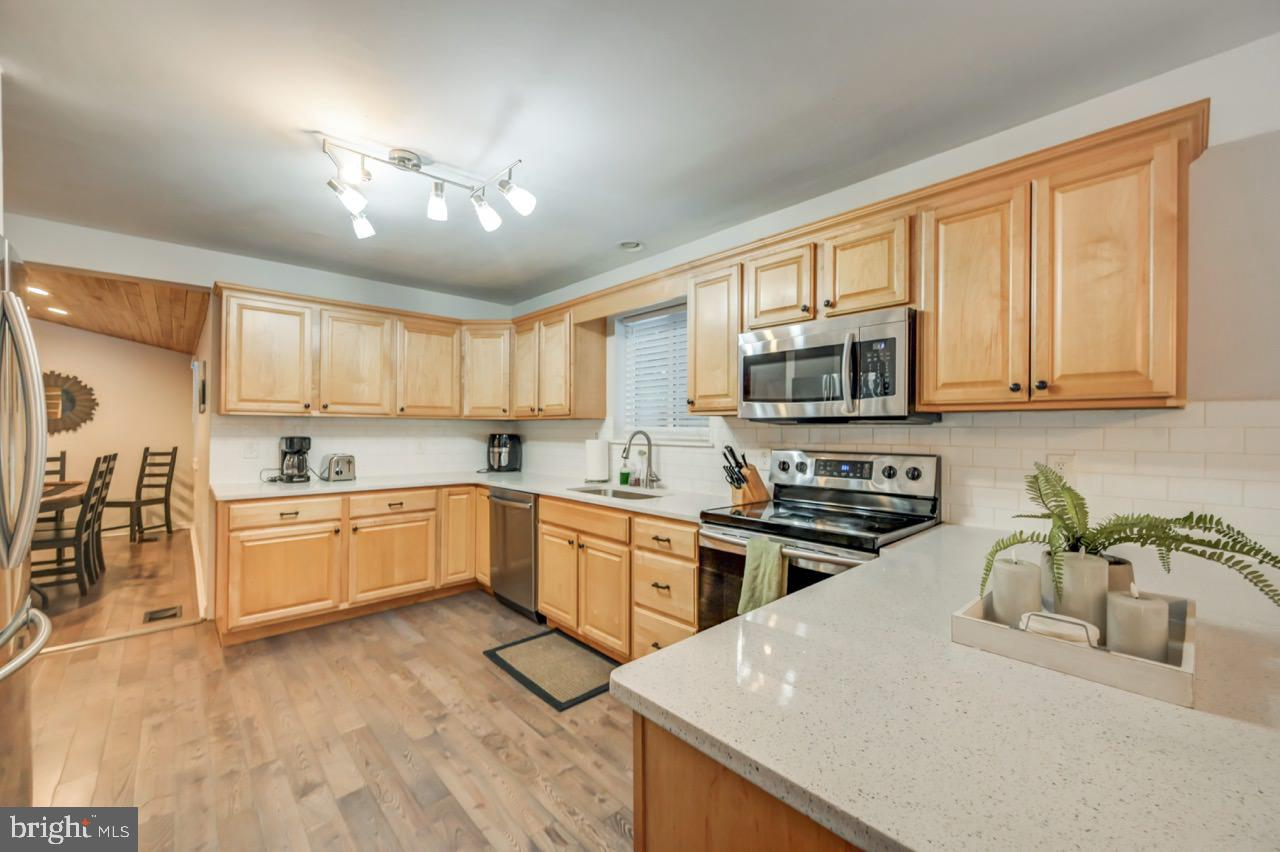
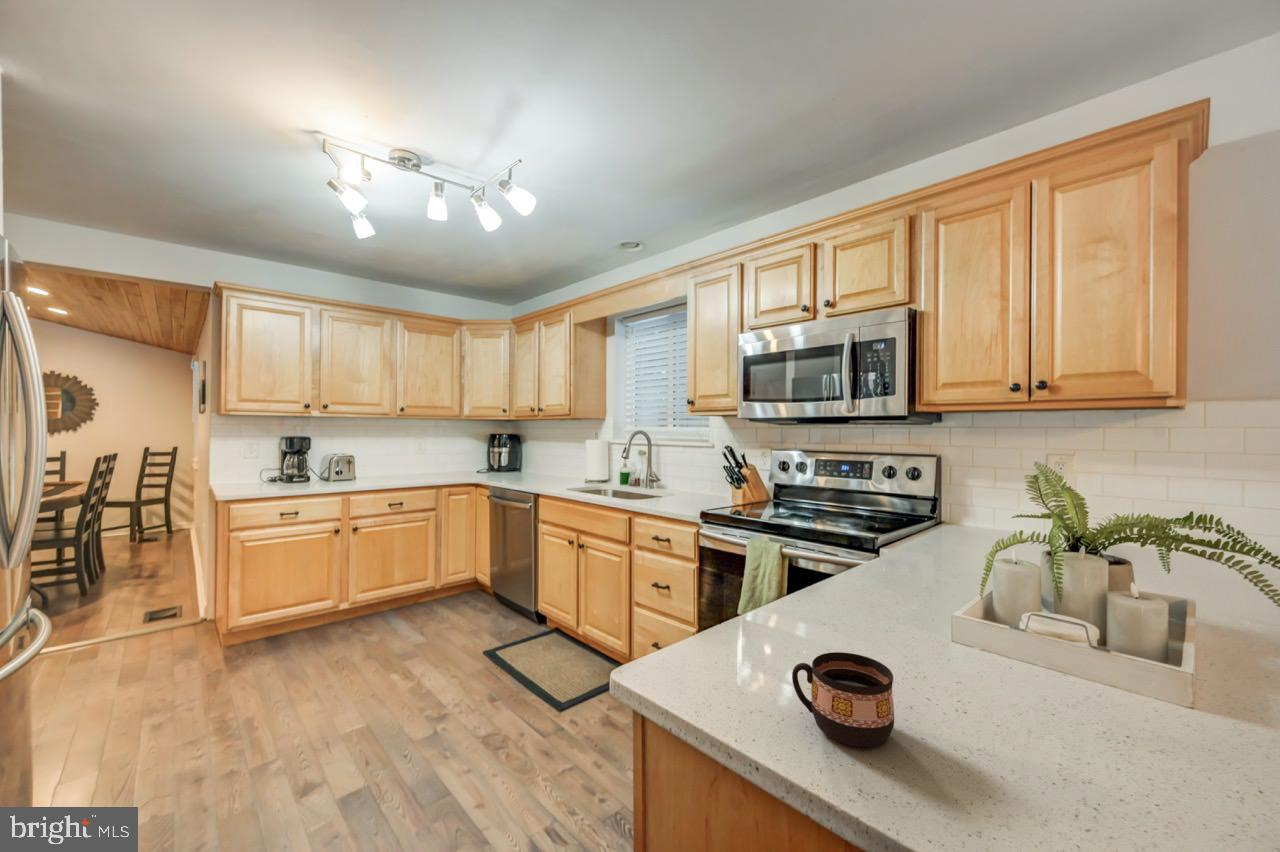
+ cup [791,651,895,748]
